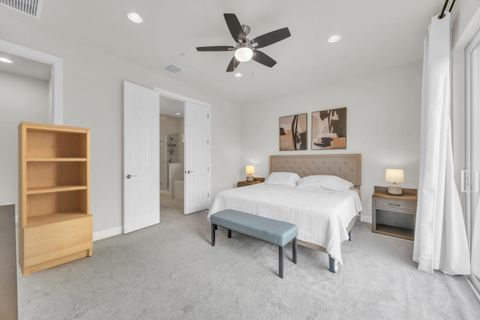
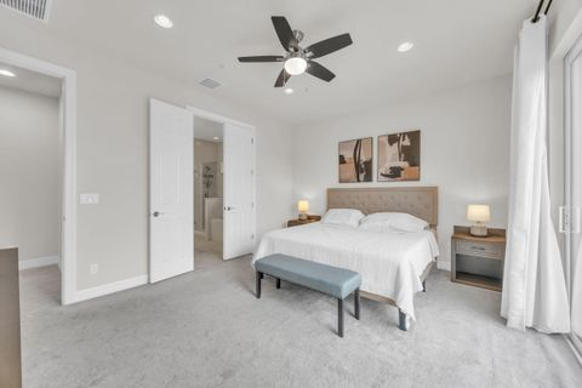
- bookcase [17,120,94,278]
